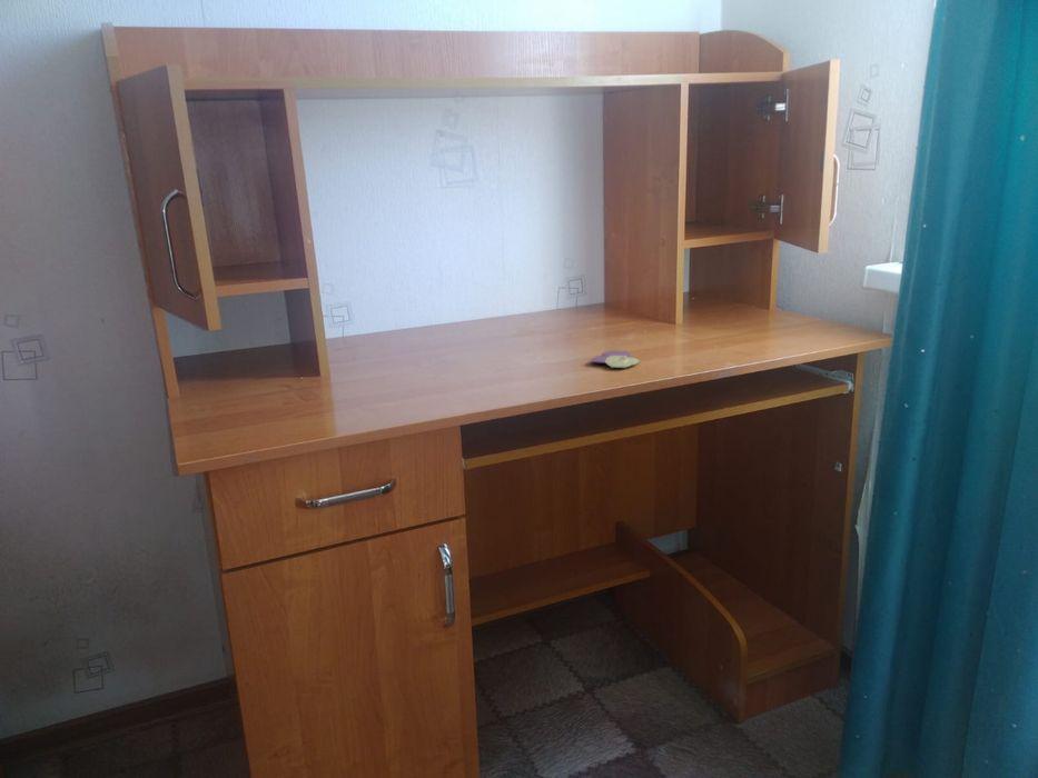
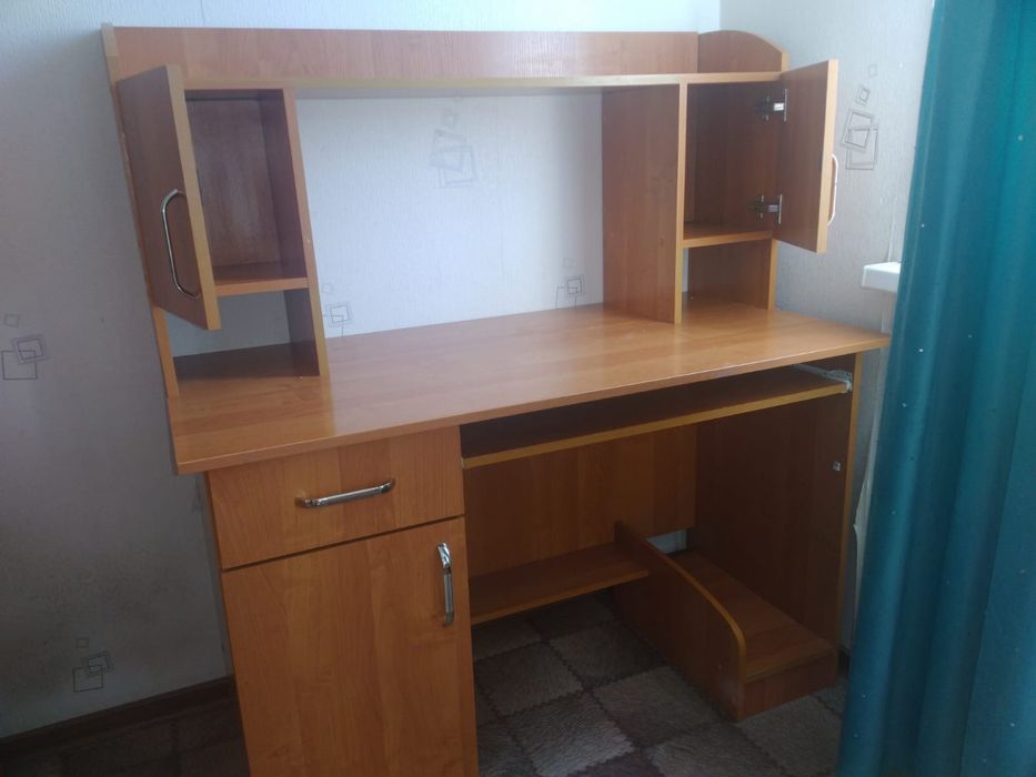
- computer mouse [590,349,641,369]
